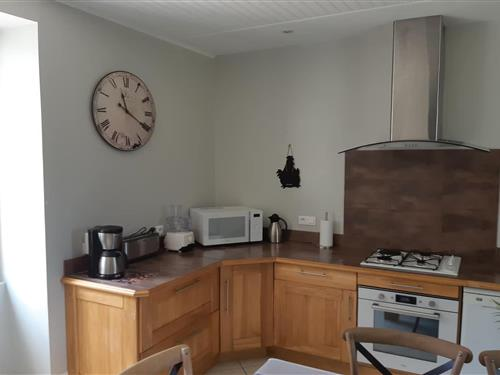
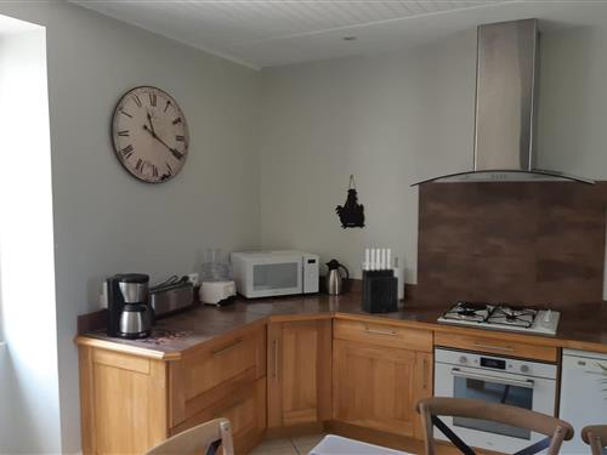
+ knife block [361,248,399,314]
